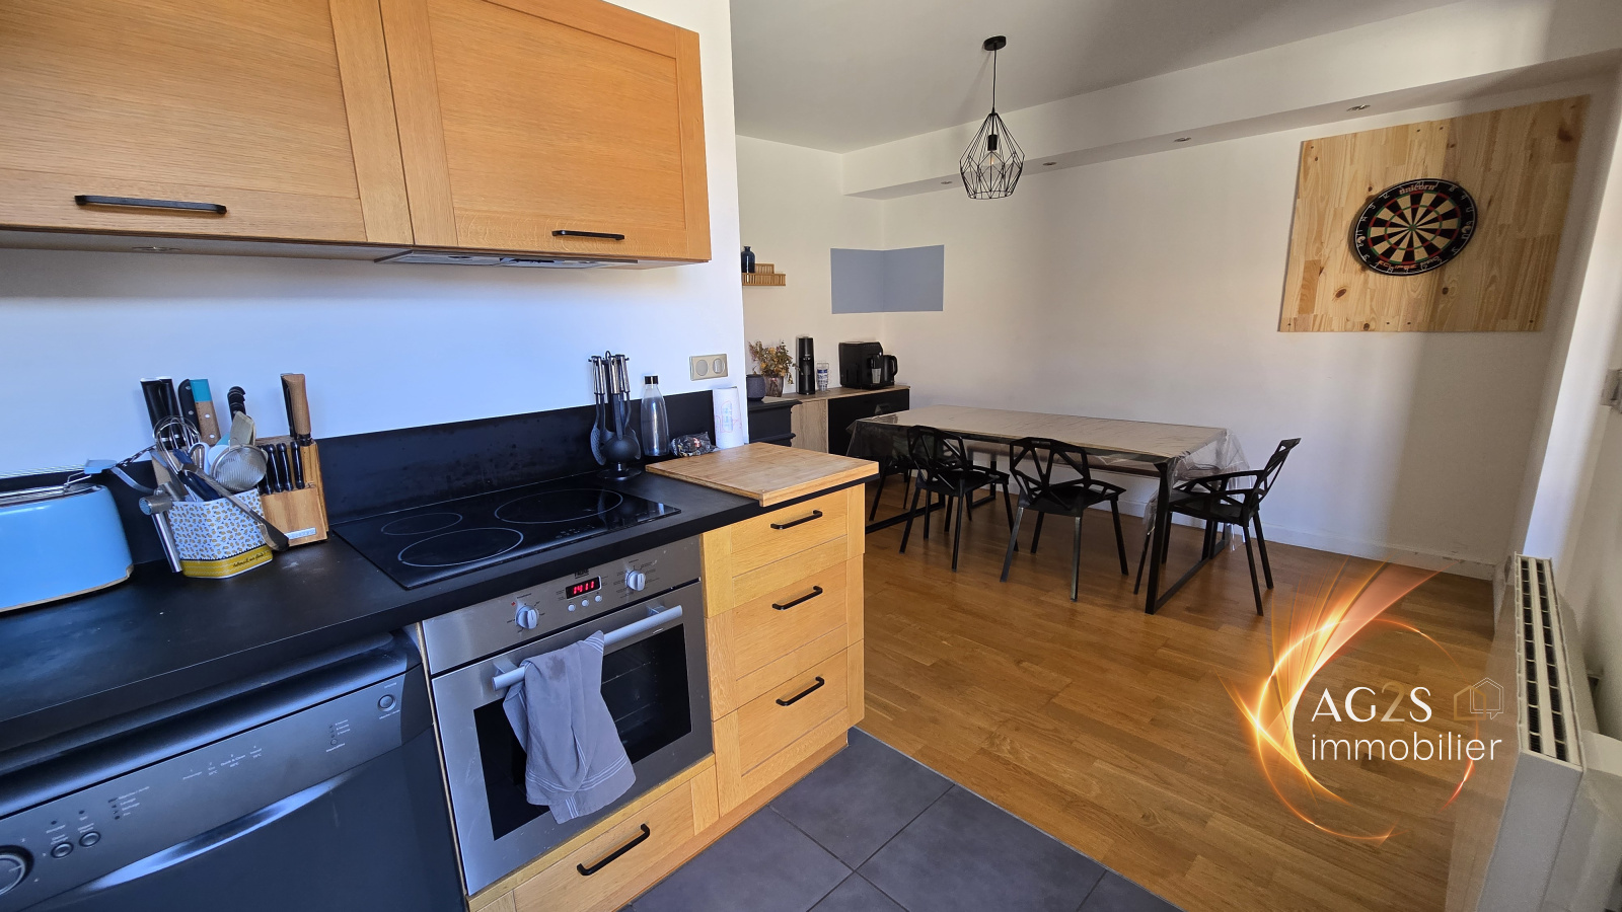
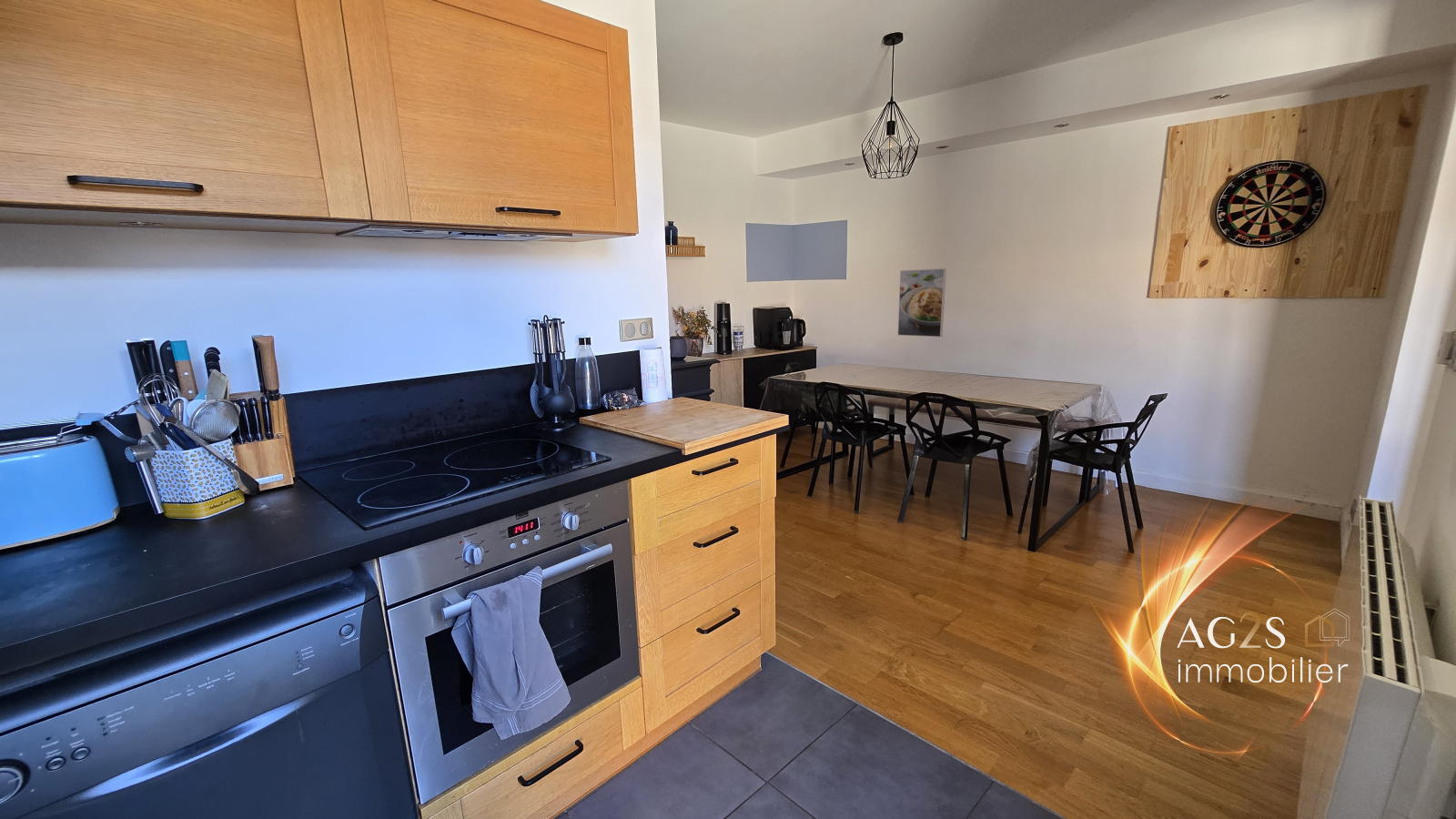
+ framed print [897,268,947,338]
